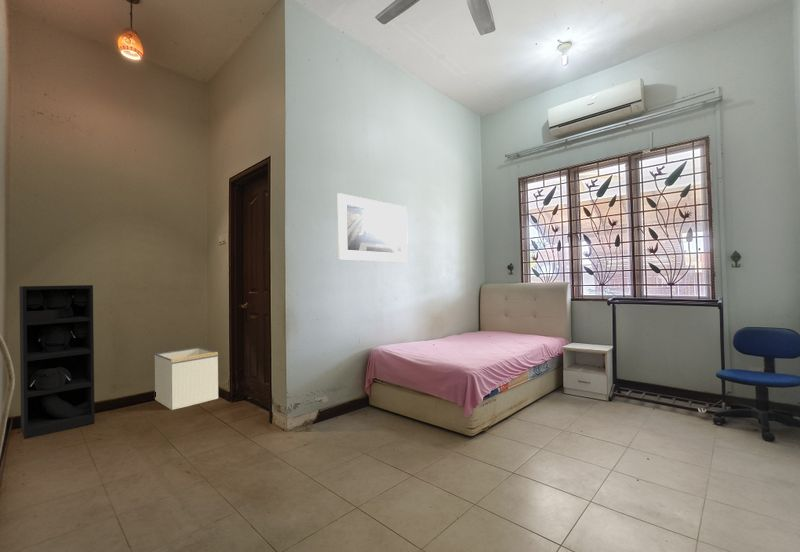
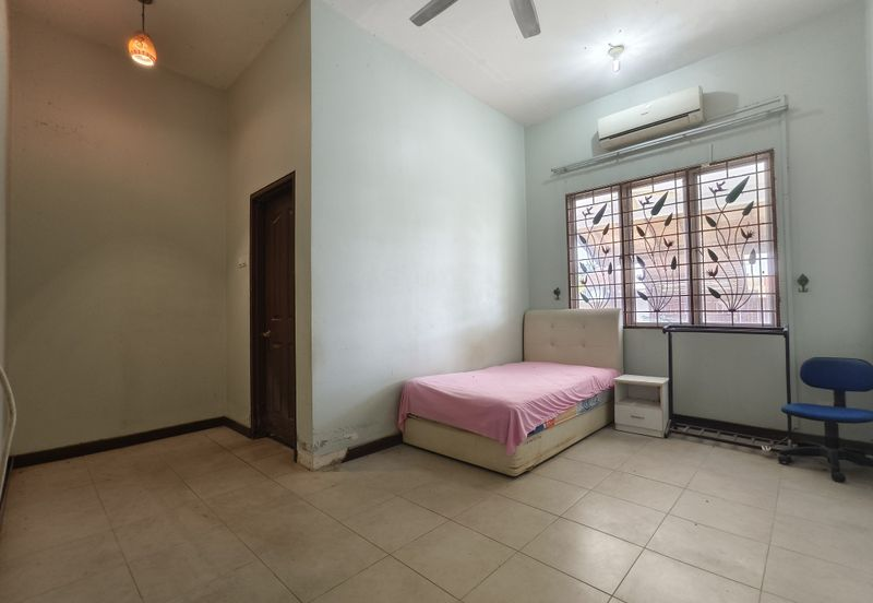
- storage bin [154,346,219,411]
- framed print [337,192,409,263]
- shelving unit [18,284,96,440]
